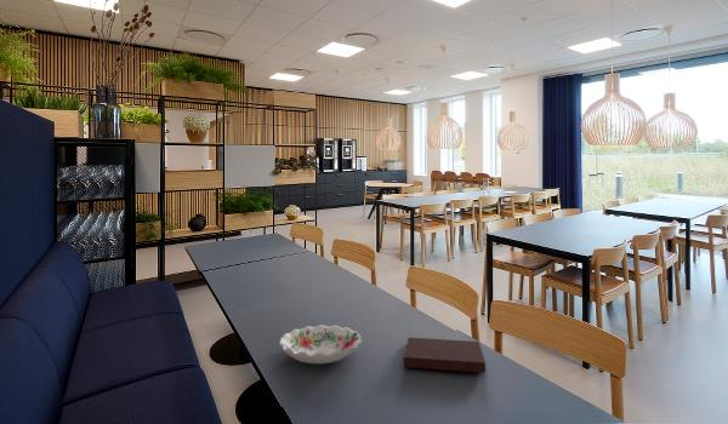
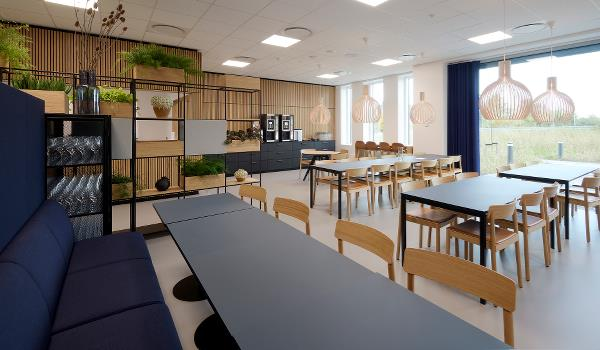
- decorative bowl [278,323,363,365]
- notebook [403,337,487,374]
